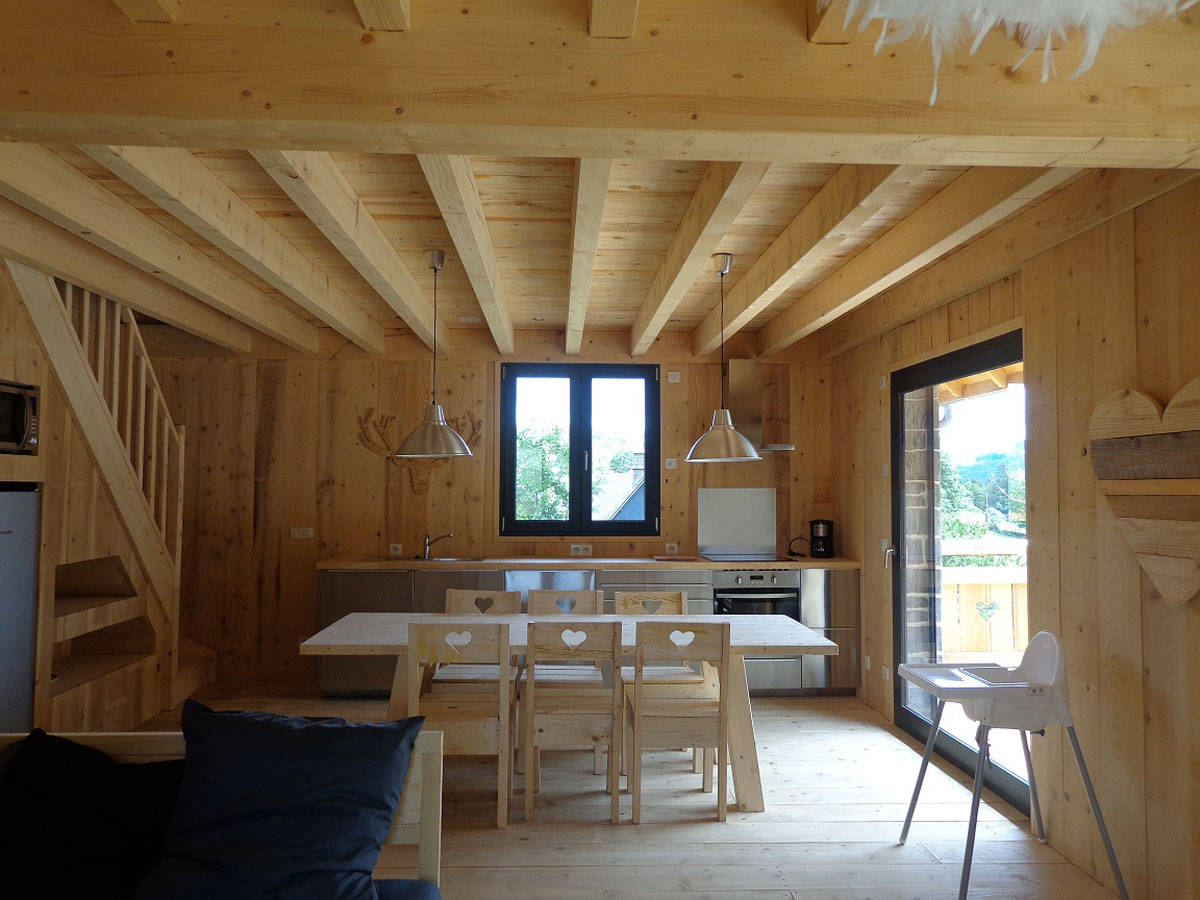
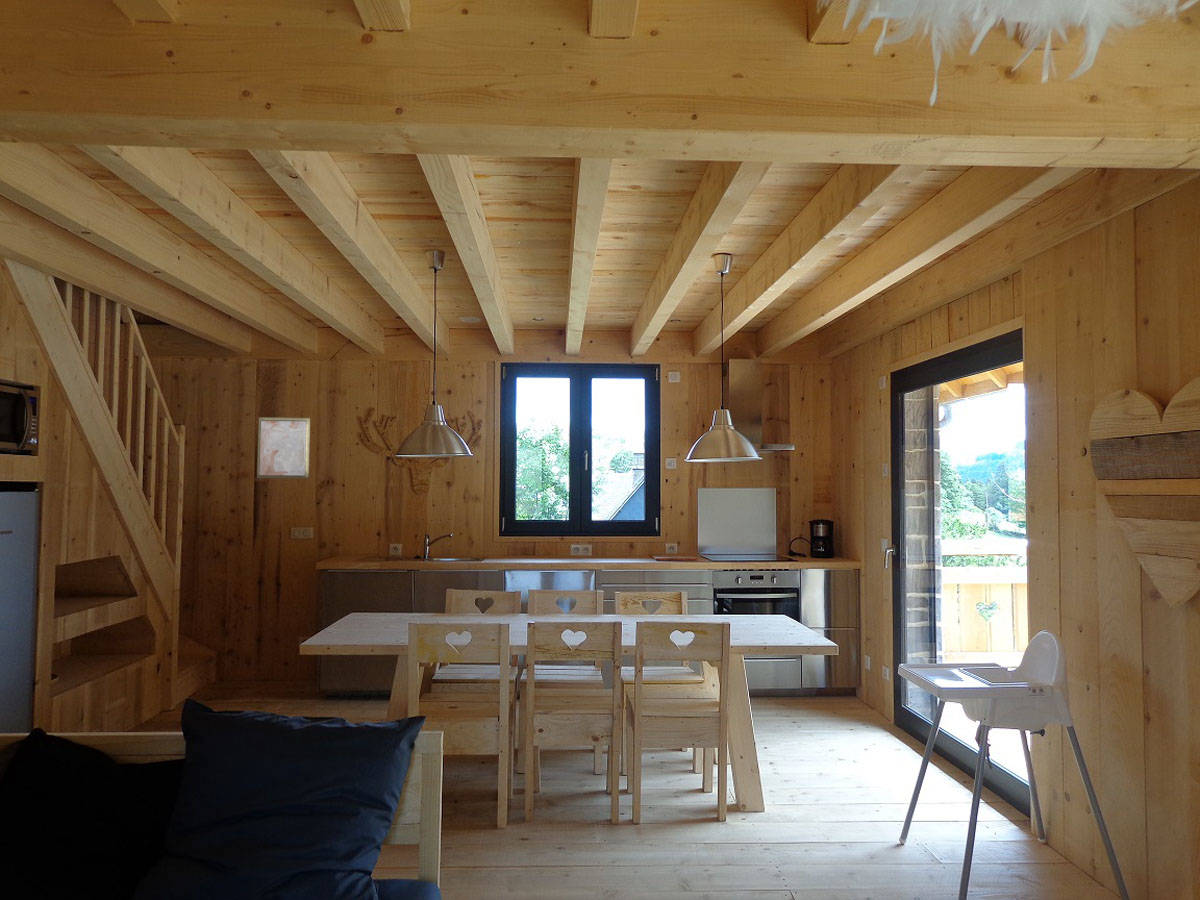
+ wall art [256,416,311,480]
